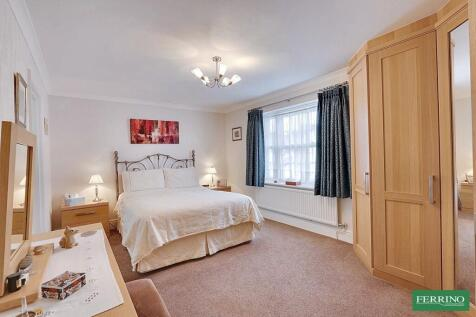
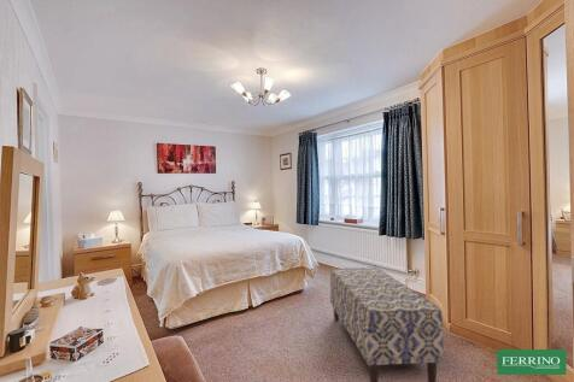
+ bench [329,266,444,382]
